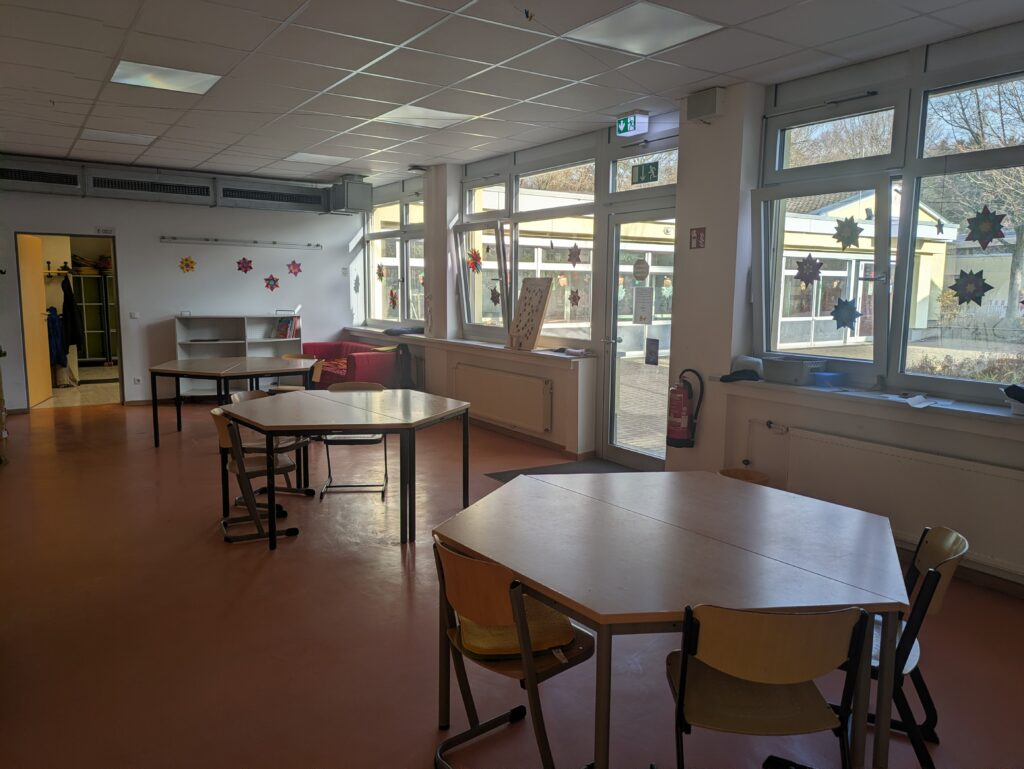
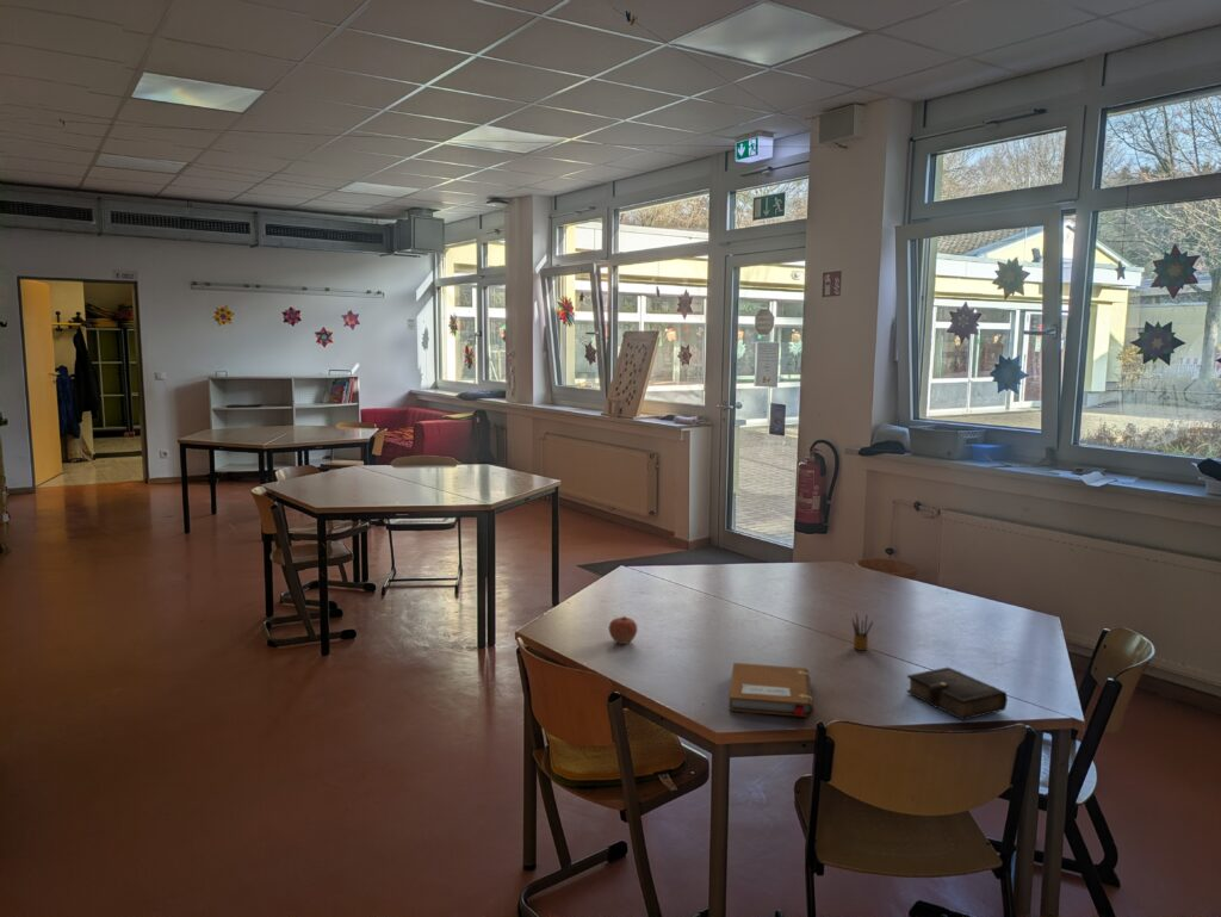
+ book [905,667,1009,721]
+ pencil box [851,613,874,651]
+ apple [608,615,639,645]
+ notebook [727,662,814,718]
